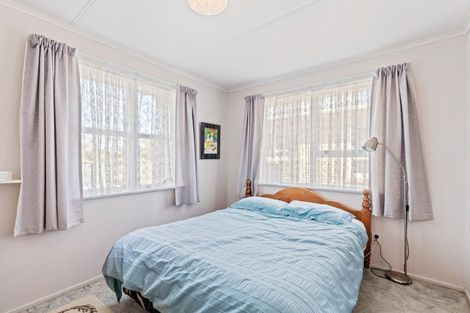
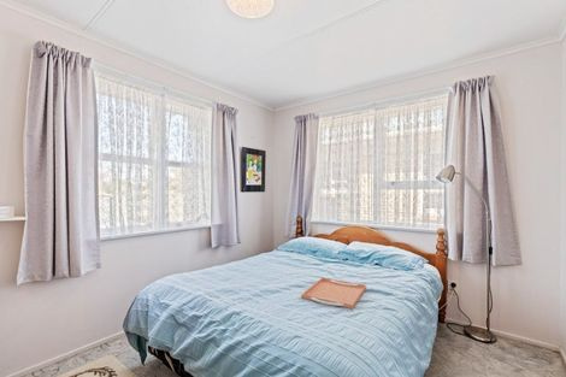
+ serving tray [300,277,367,310]
